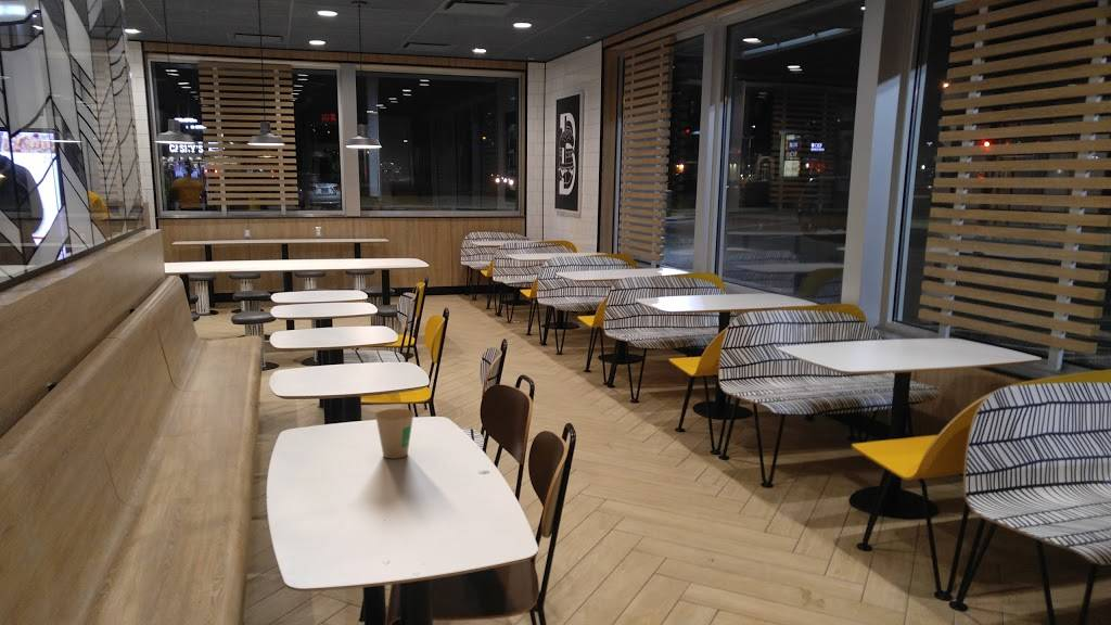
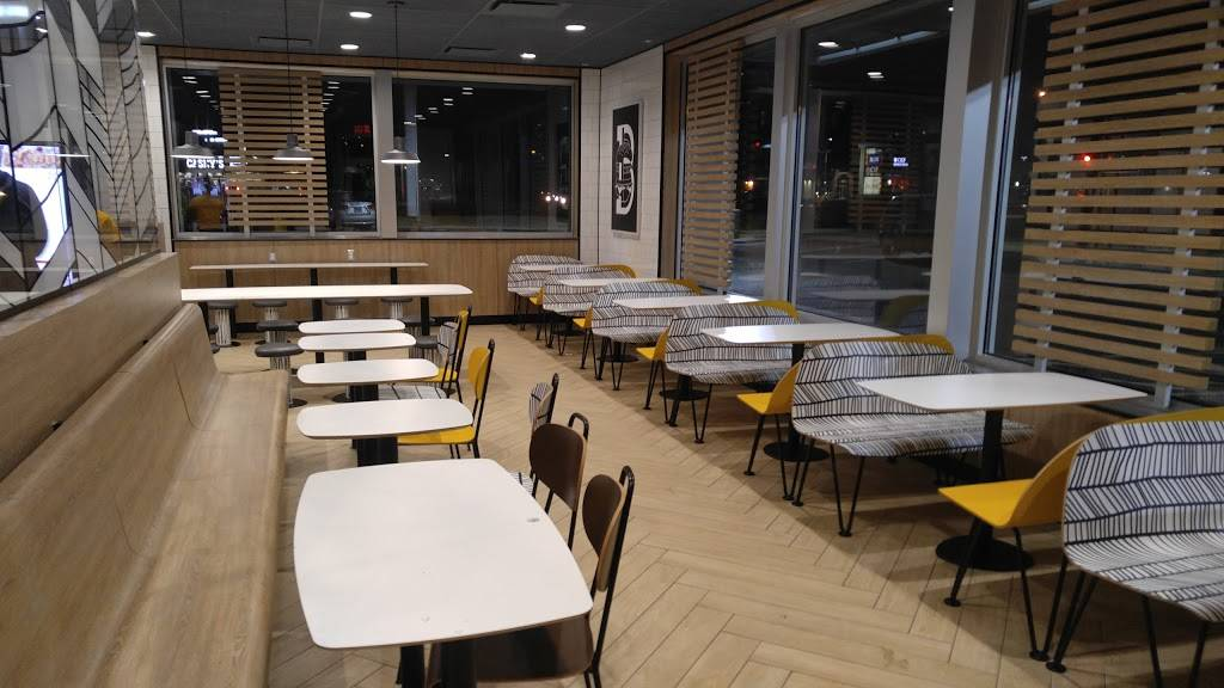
- paper cup [374,408,414,460]
